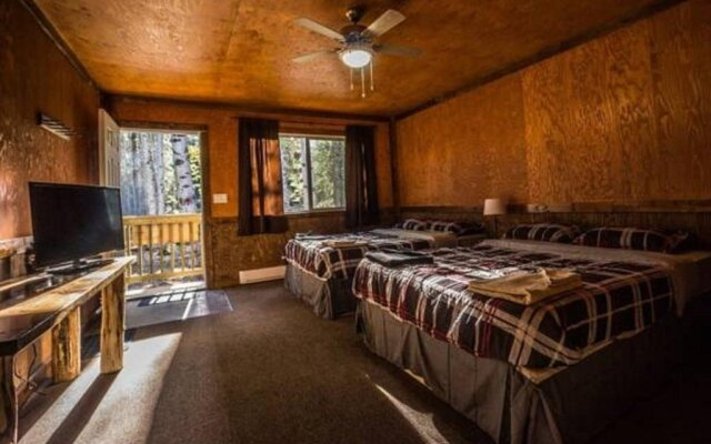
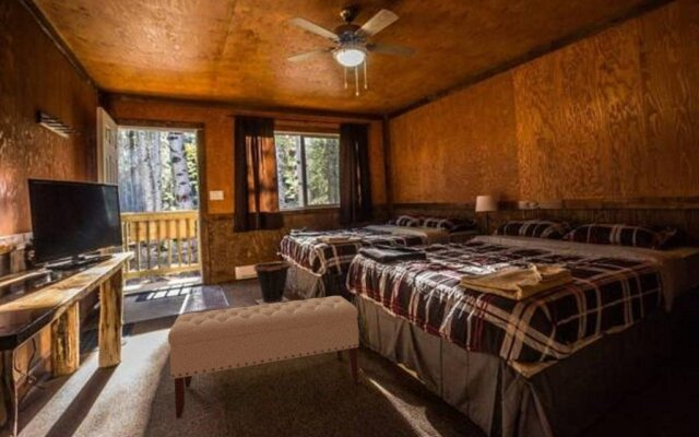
+ waste bin [252,259,292,305]
+ bench [167,295,360,420]
